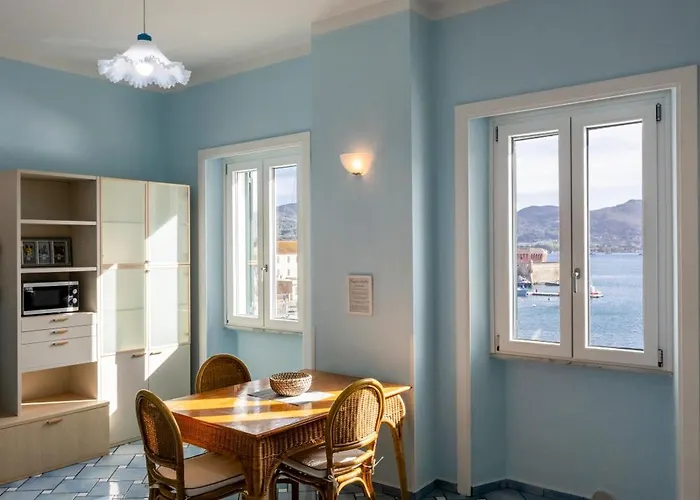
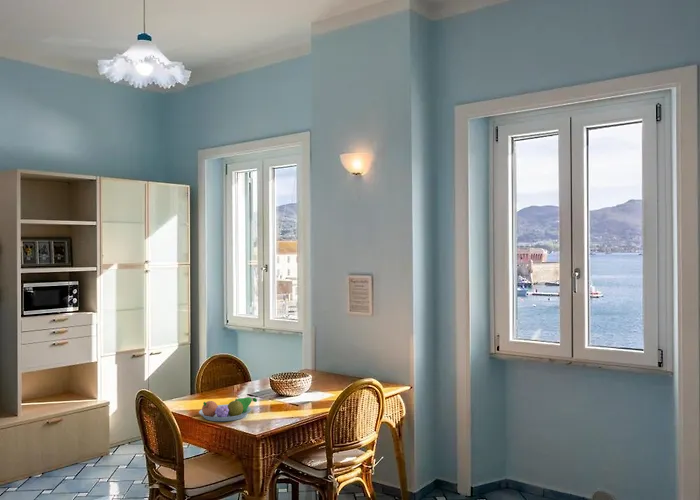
+ fruit bowl [198,396,258,422]
